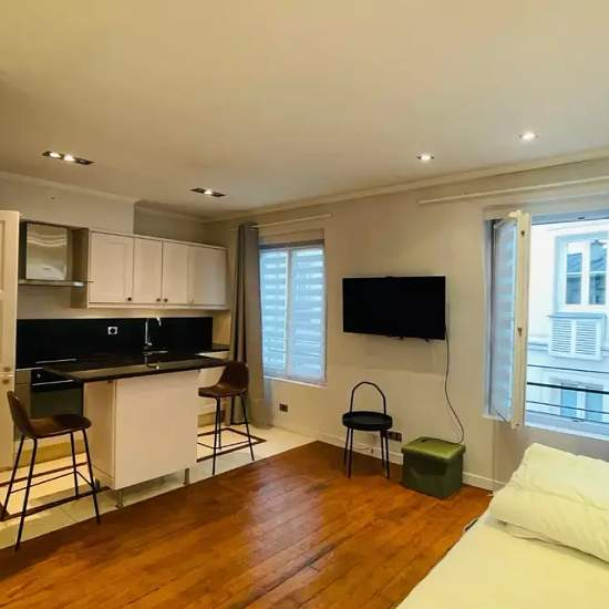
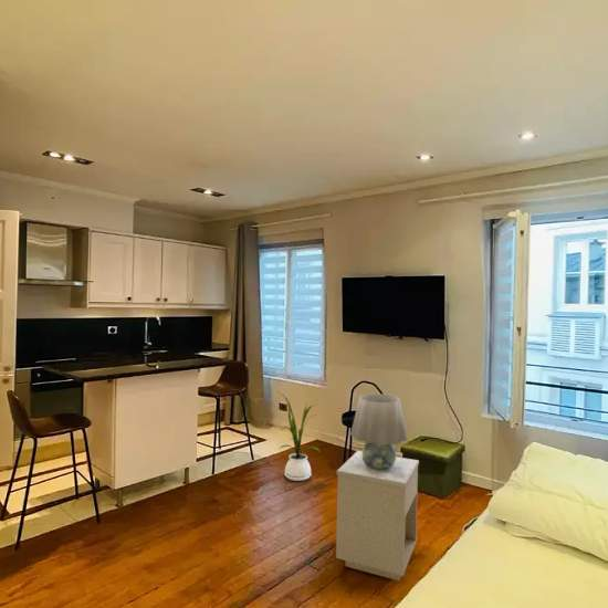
+ nightstand [335,450,420,581]
+ house plant [277,391,322,482]
+ table lamp [349,392,409,469]
